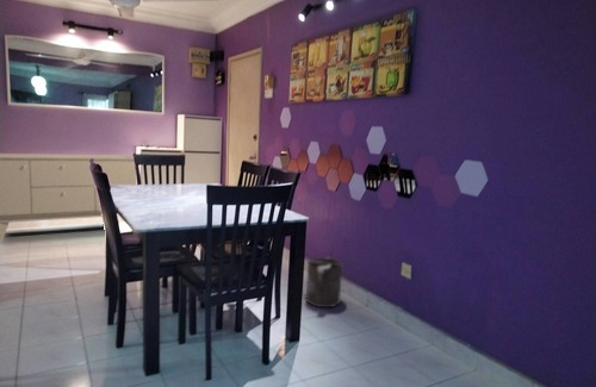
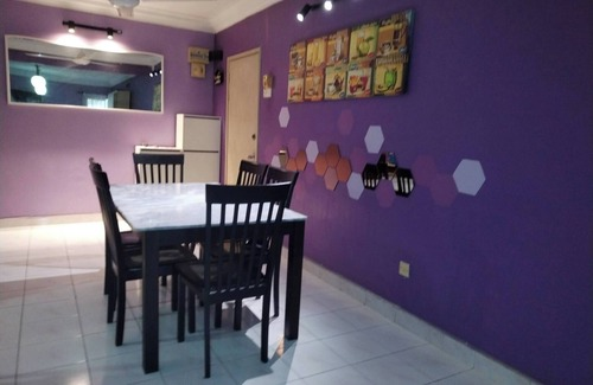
- sideboard [0,152,137,243]
- bucket [303,251,344,308]
